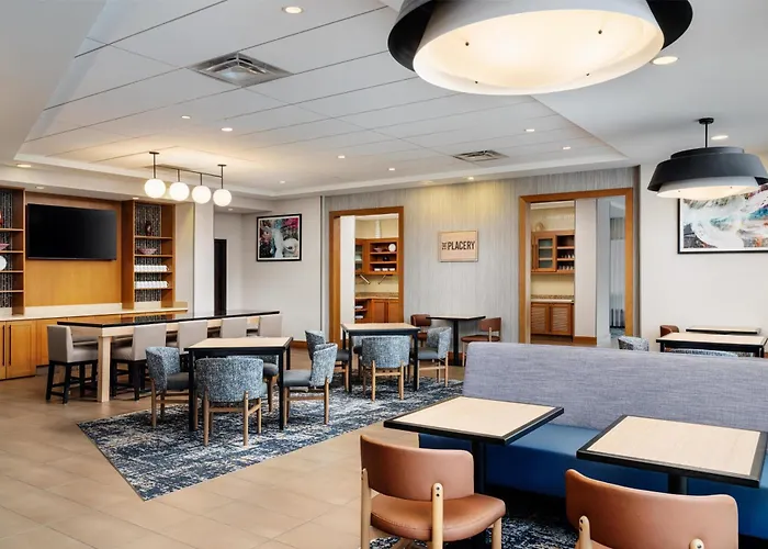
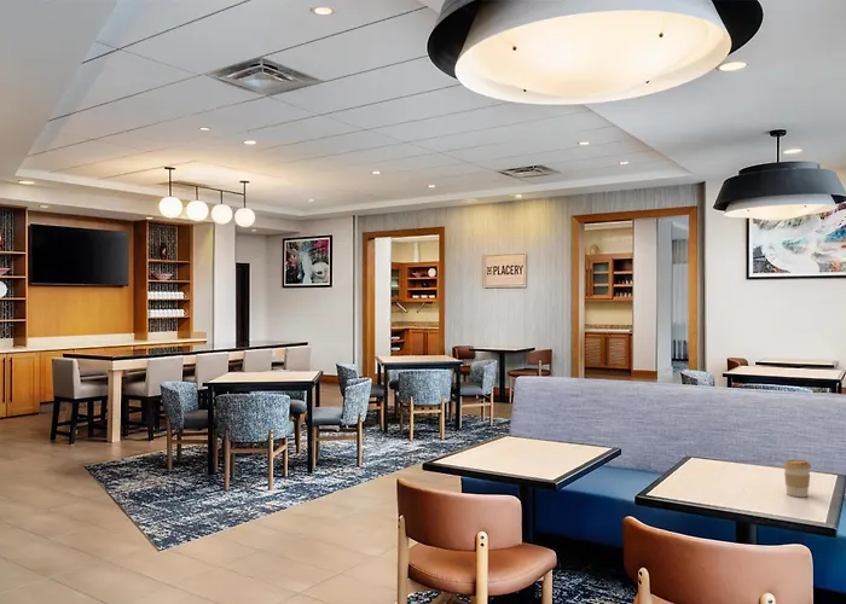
+ coffee cup [782,459,812,498]
